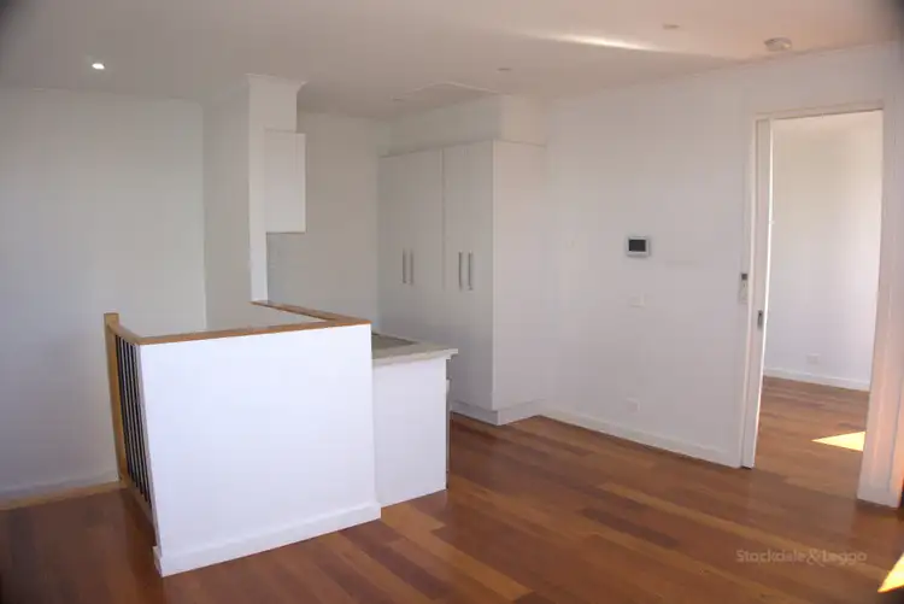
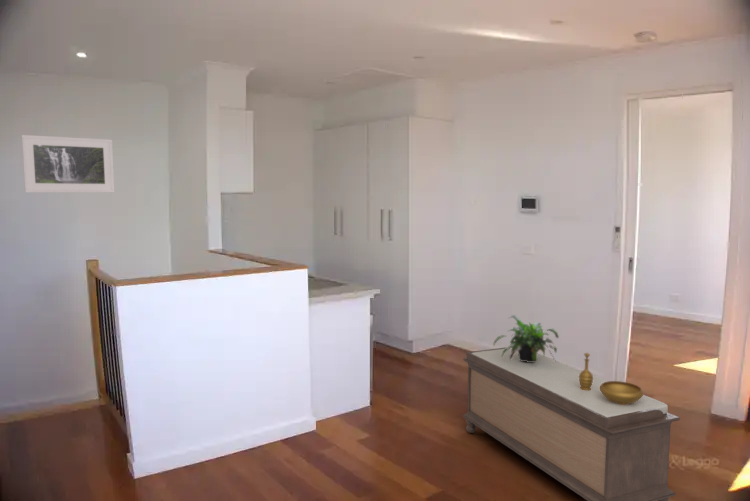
+ bench [461,347,681,501]
+ decorative bowl [579,352,644,405]
+ potted plant [492,314,560,366]
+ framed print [21,134,115,193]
